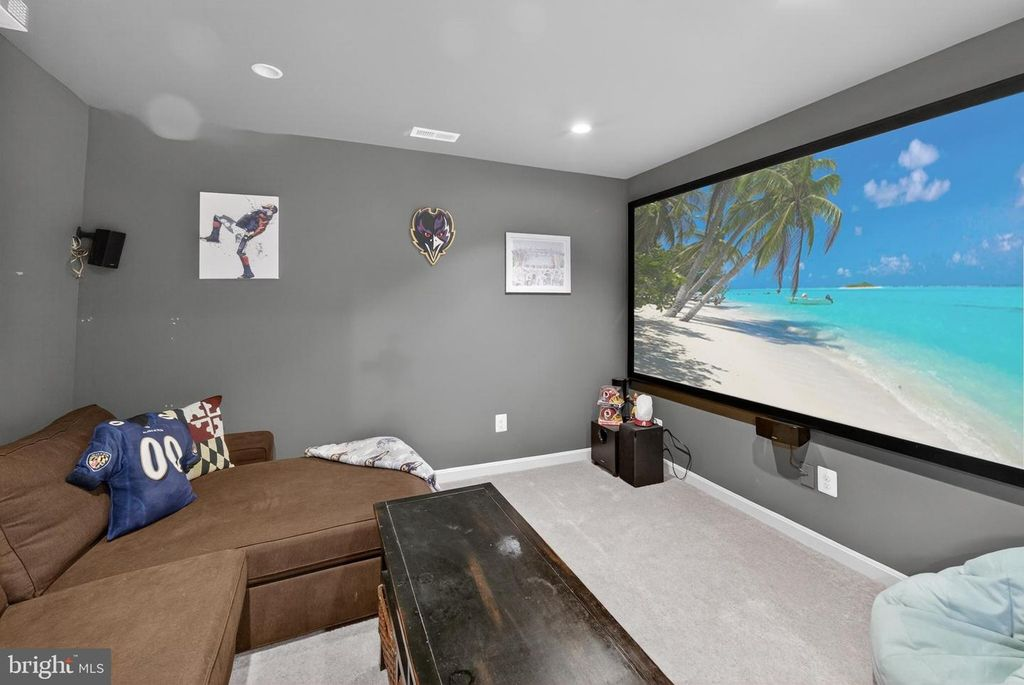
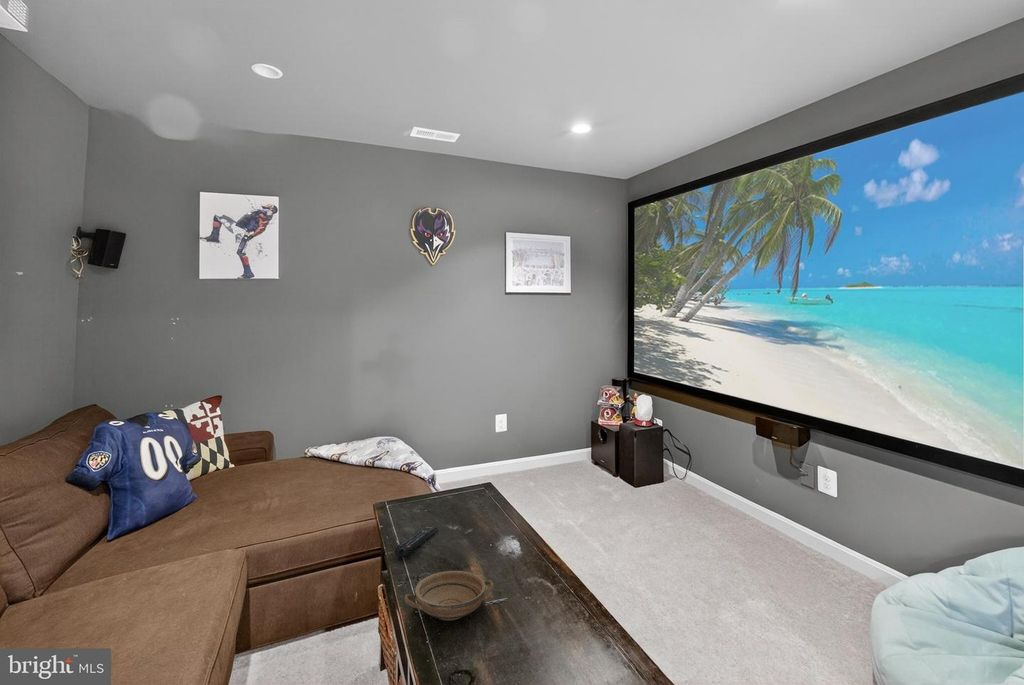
+ remote control [394,525,439,558]
+ bowl [403,570,508,622]
